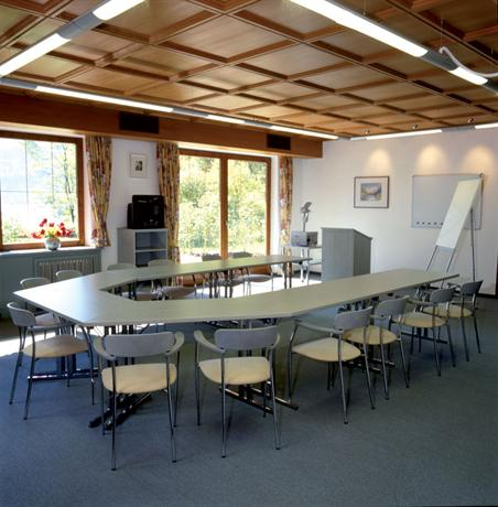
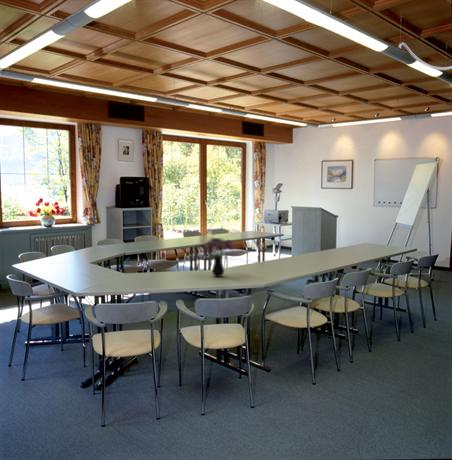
+ flower arrangement [201,236,236,278]
